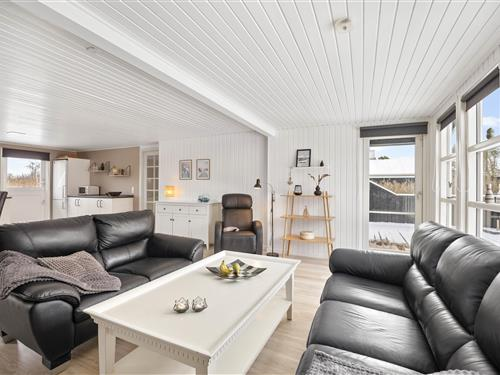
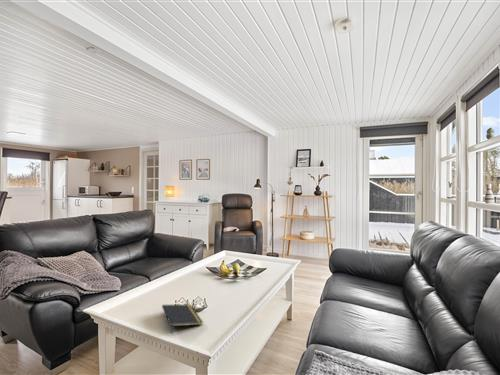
+ notepad [161,303,204,335]
